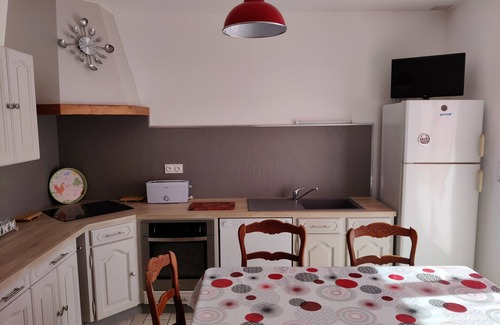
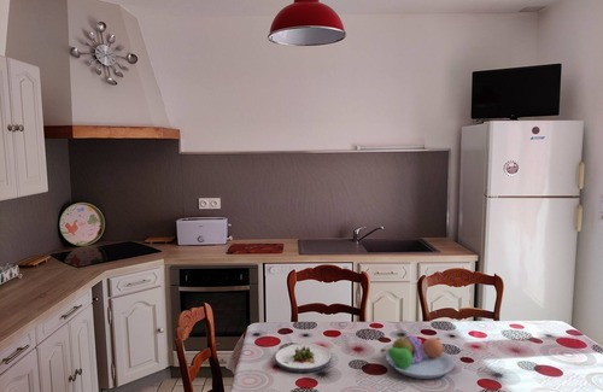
+ fruit bowl [380,333,456,380]
+ salad plate [274,343,333,373]
